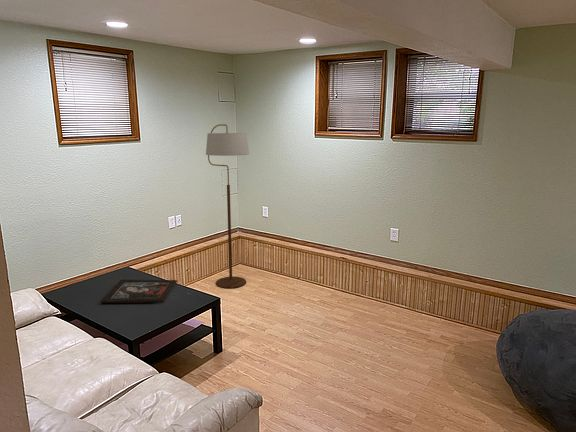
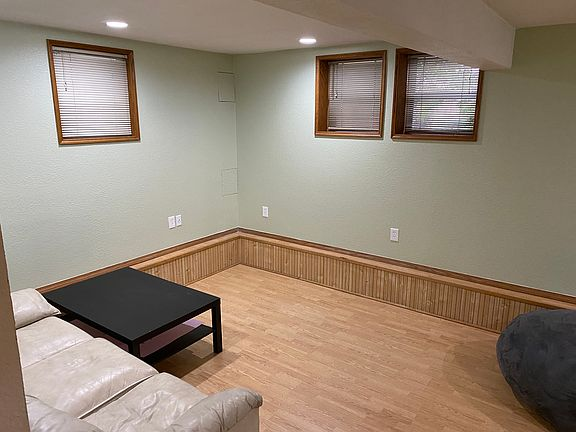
- religious icon [100,278,178,304]
- floor lamp [205,123,250,289]
